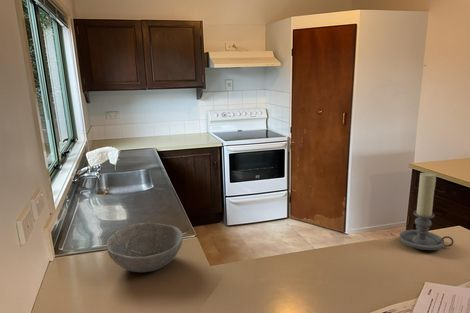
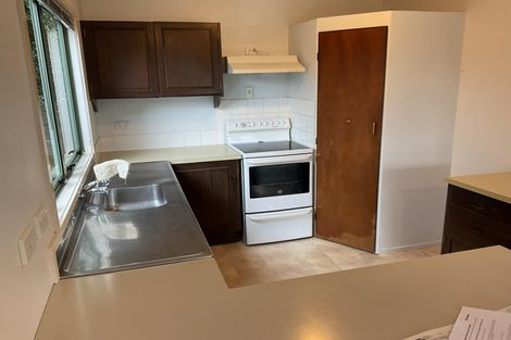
- bowl [105,222,184,273]
- candle holder [398,171,455,251]
